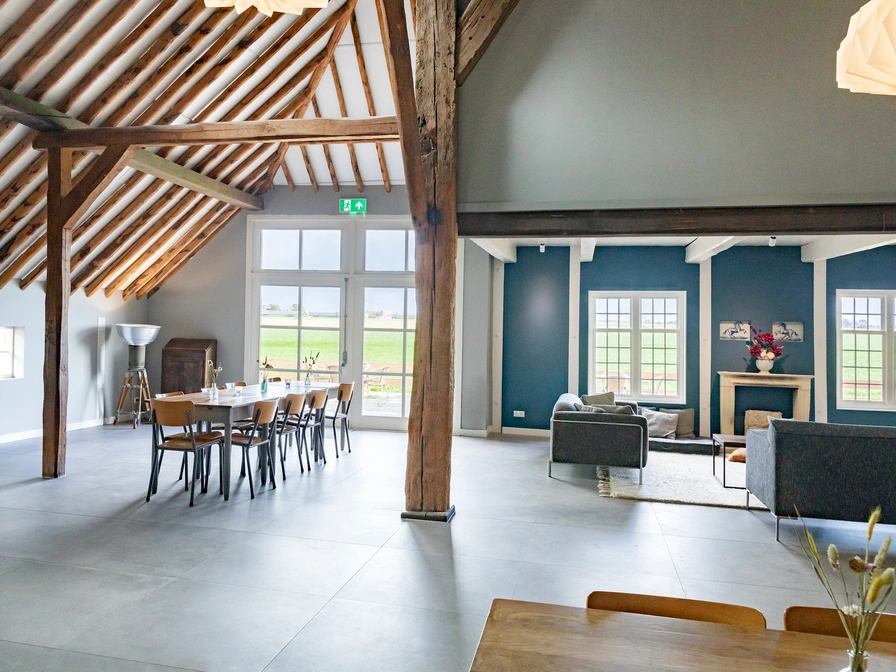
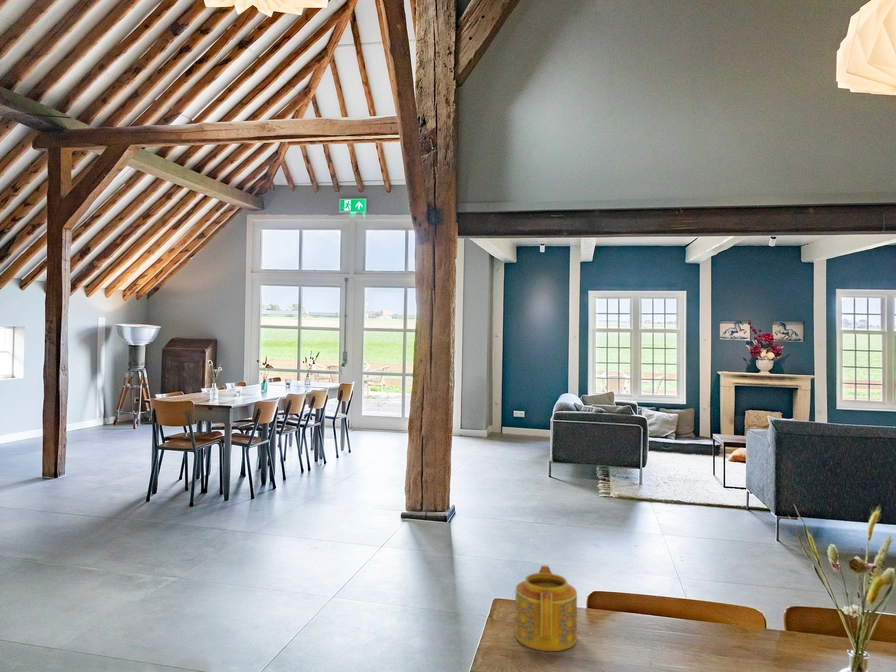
+ teapot [514,565,578,652]
